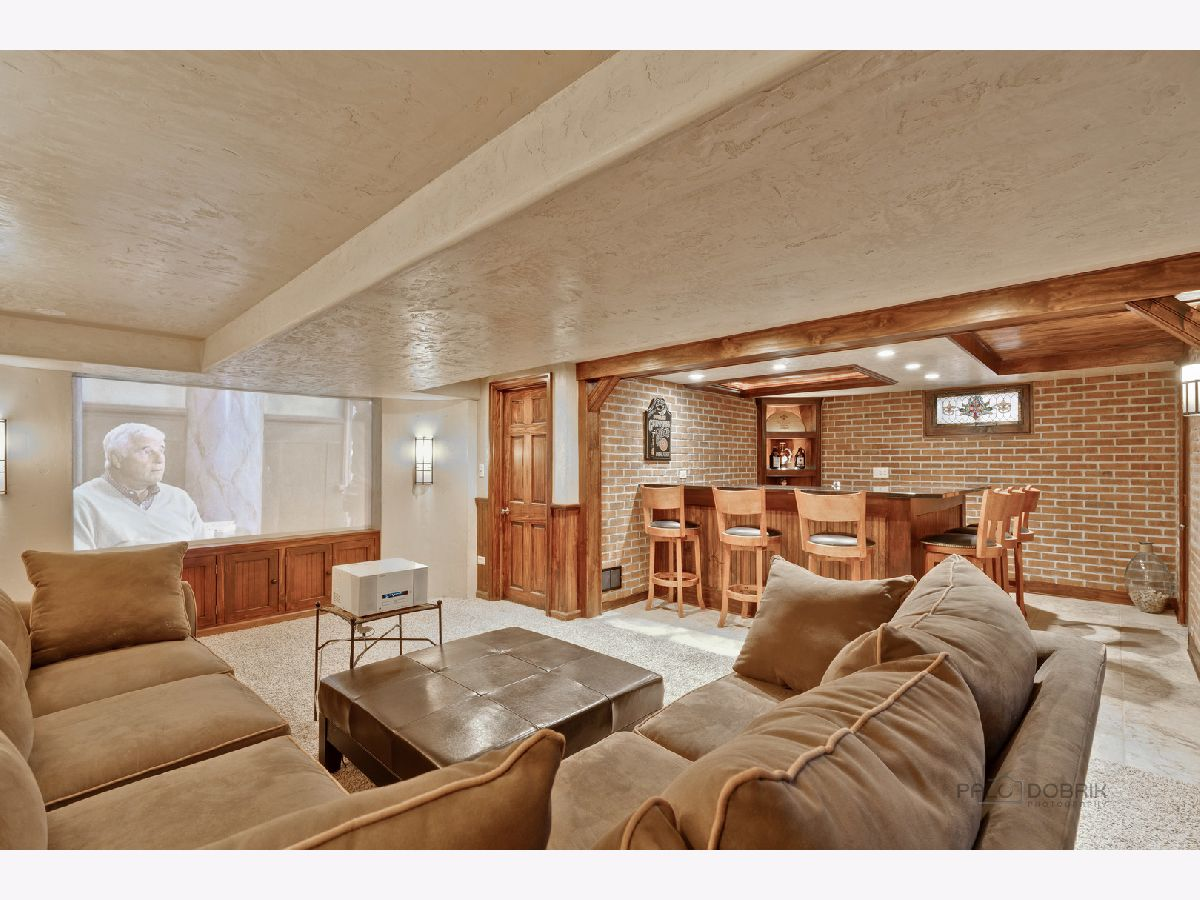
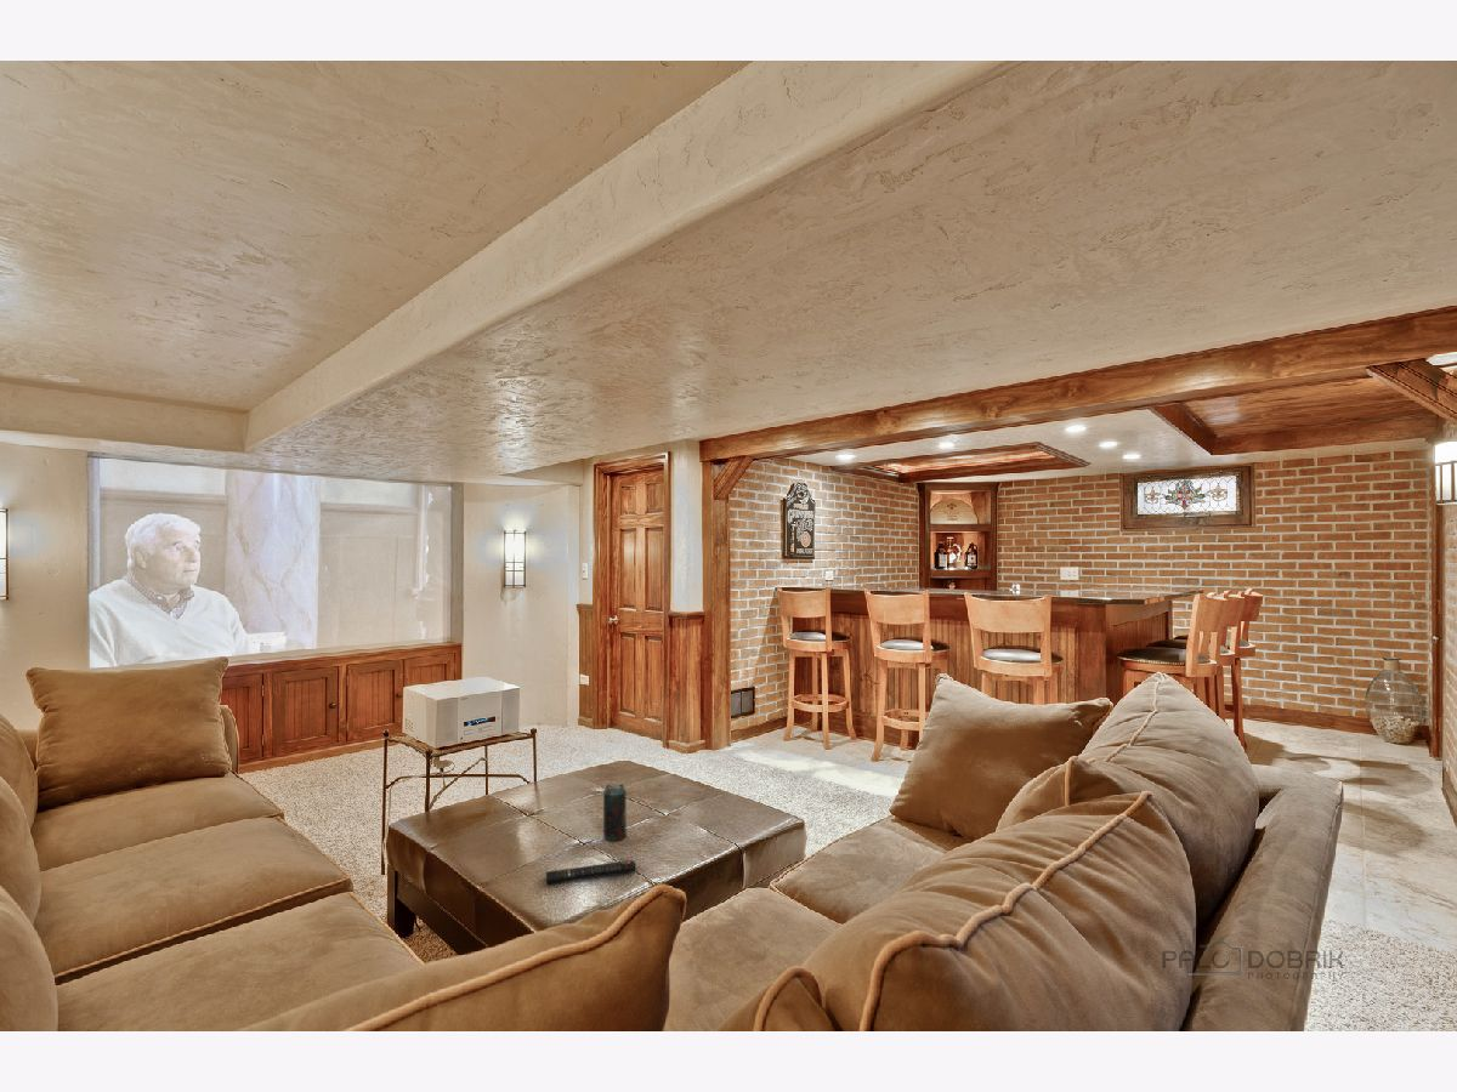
+ remote control [545,859,637,885]
+ beverage can [602,781,628,842]
